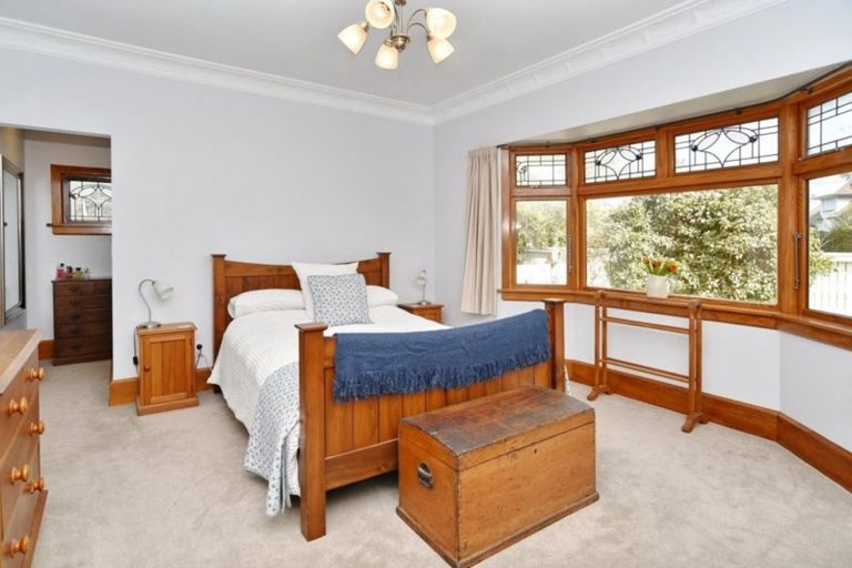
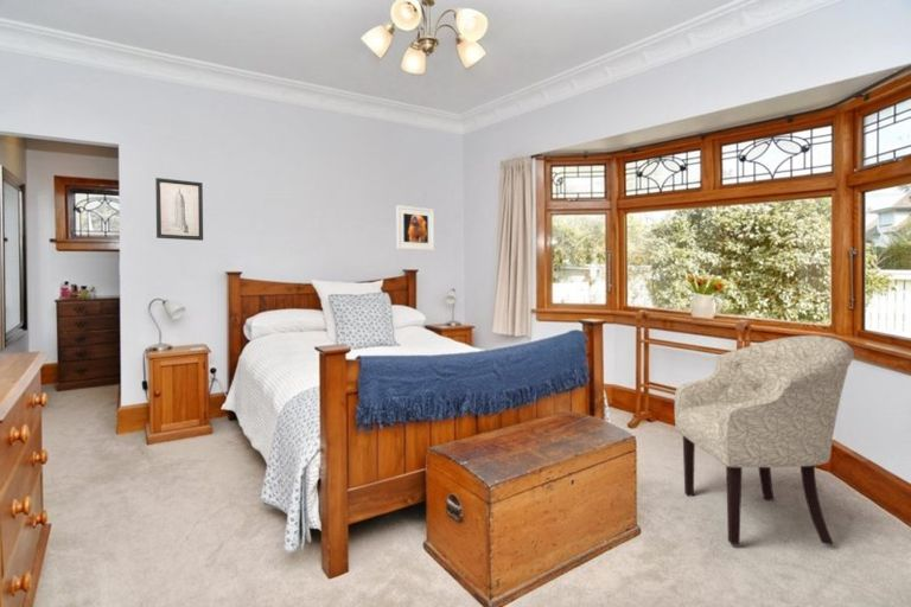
+ chair [674,334,855,547]
+ wall art [154,177,204,242]
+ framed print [395,204,435,253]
